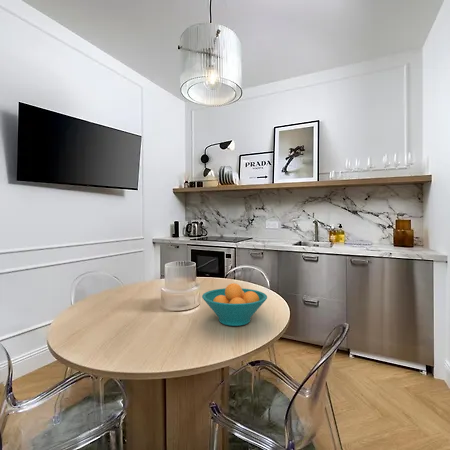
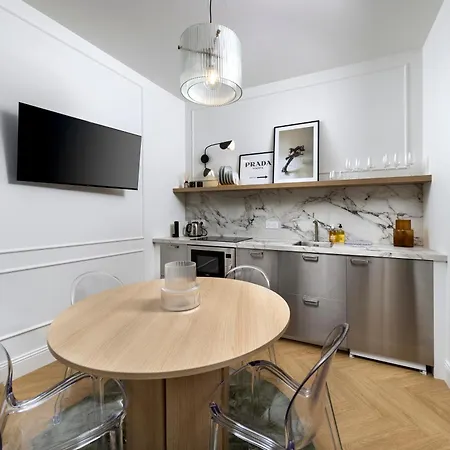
- fruit bowl [201,282,268,327]
